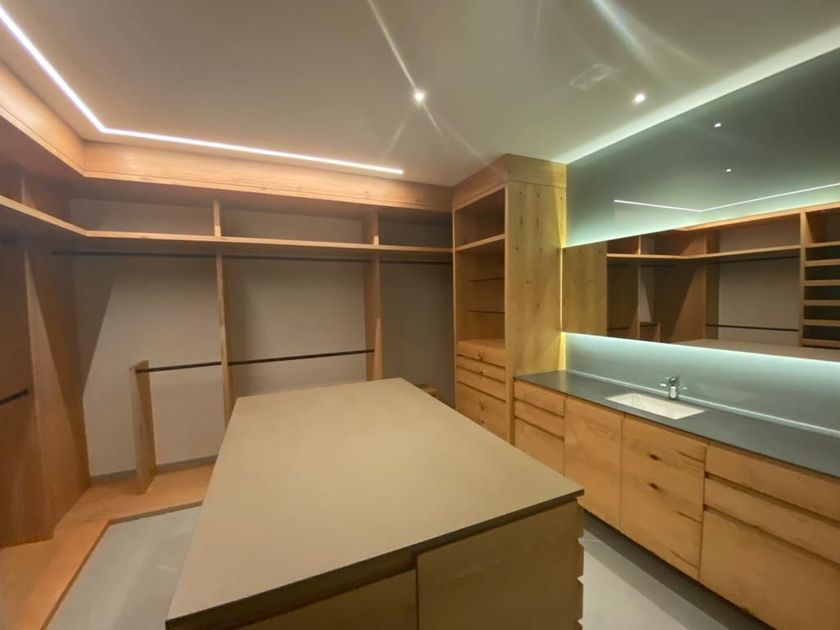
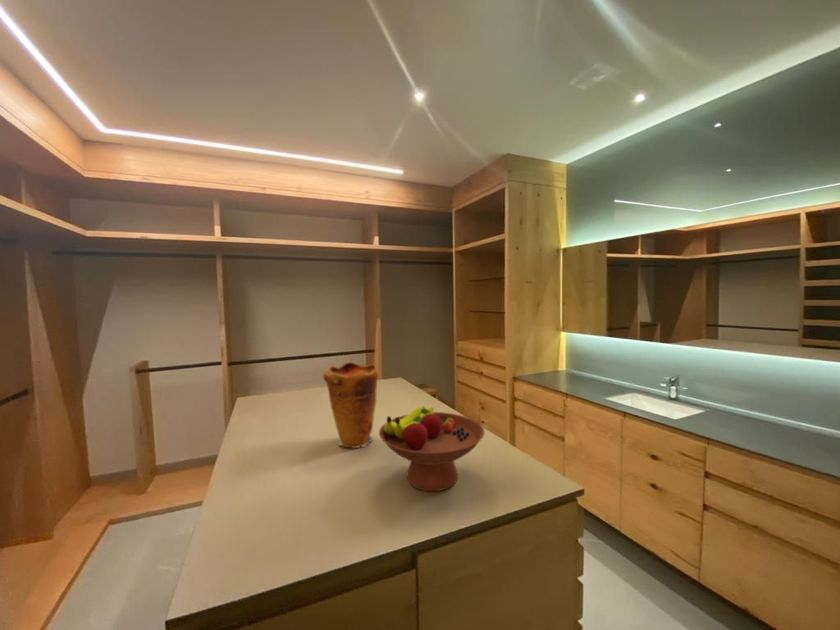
+ fruit bowl [378,405,486,492]
+ vase [322,361,380,449]
